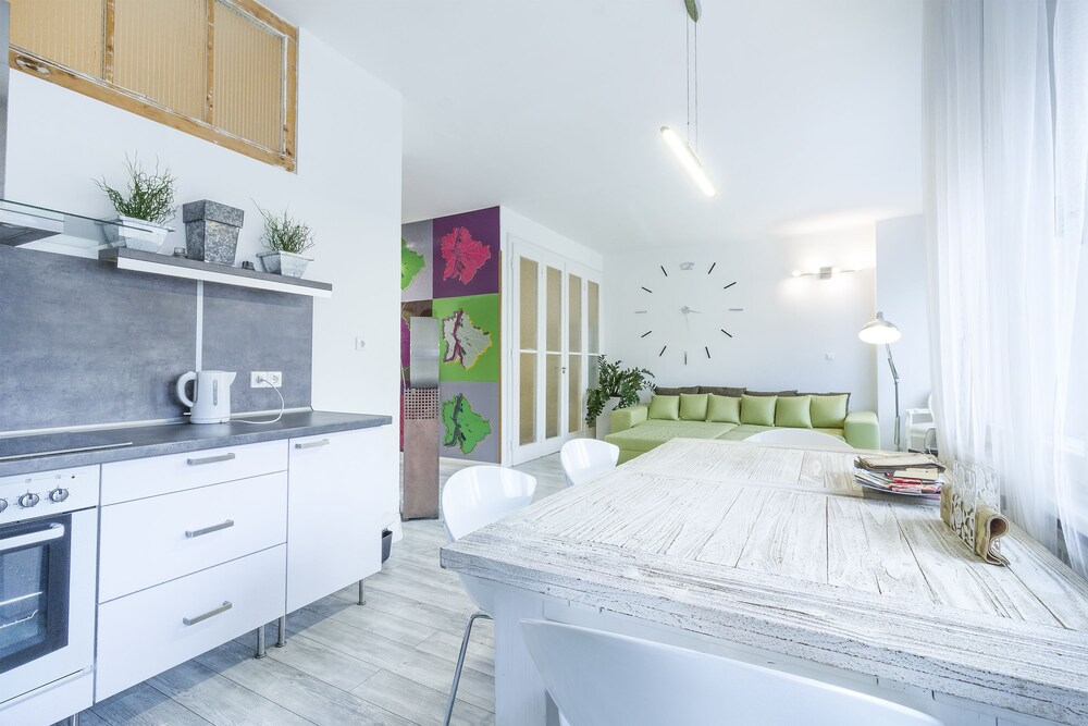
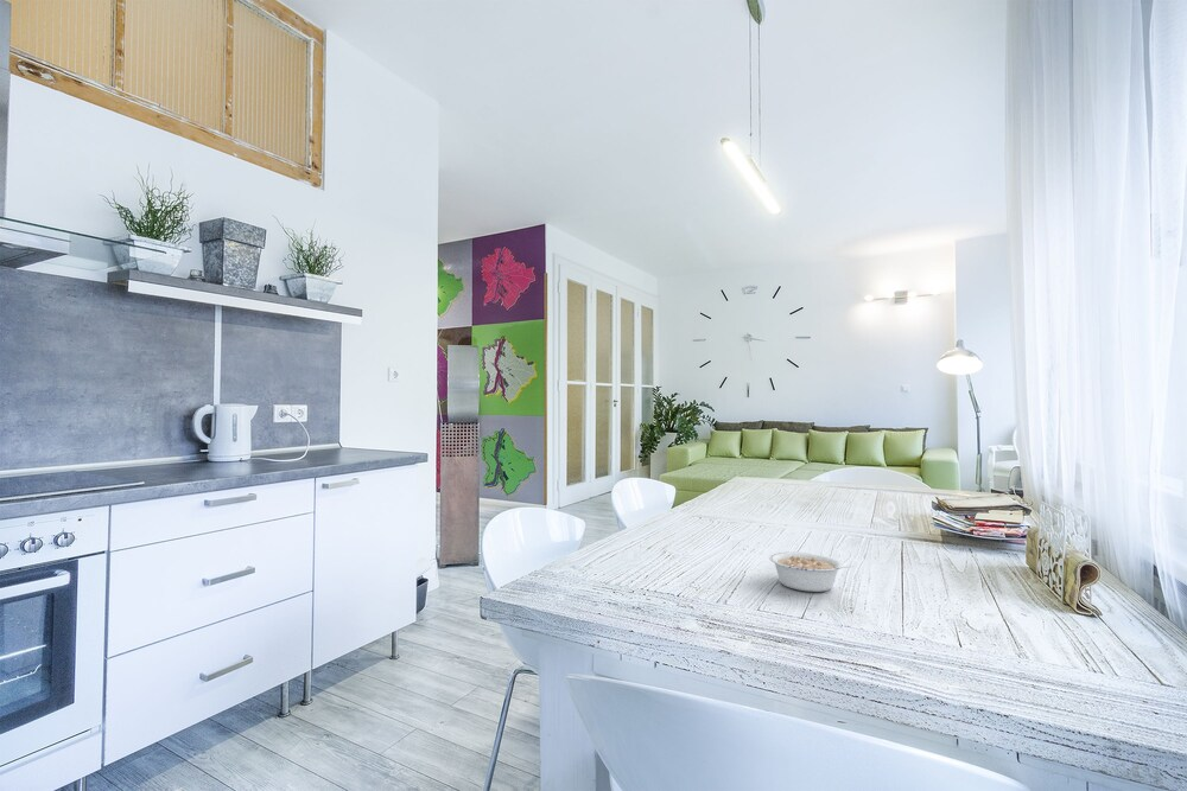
+ legume [768,550,855,593]
